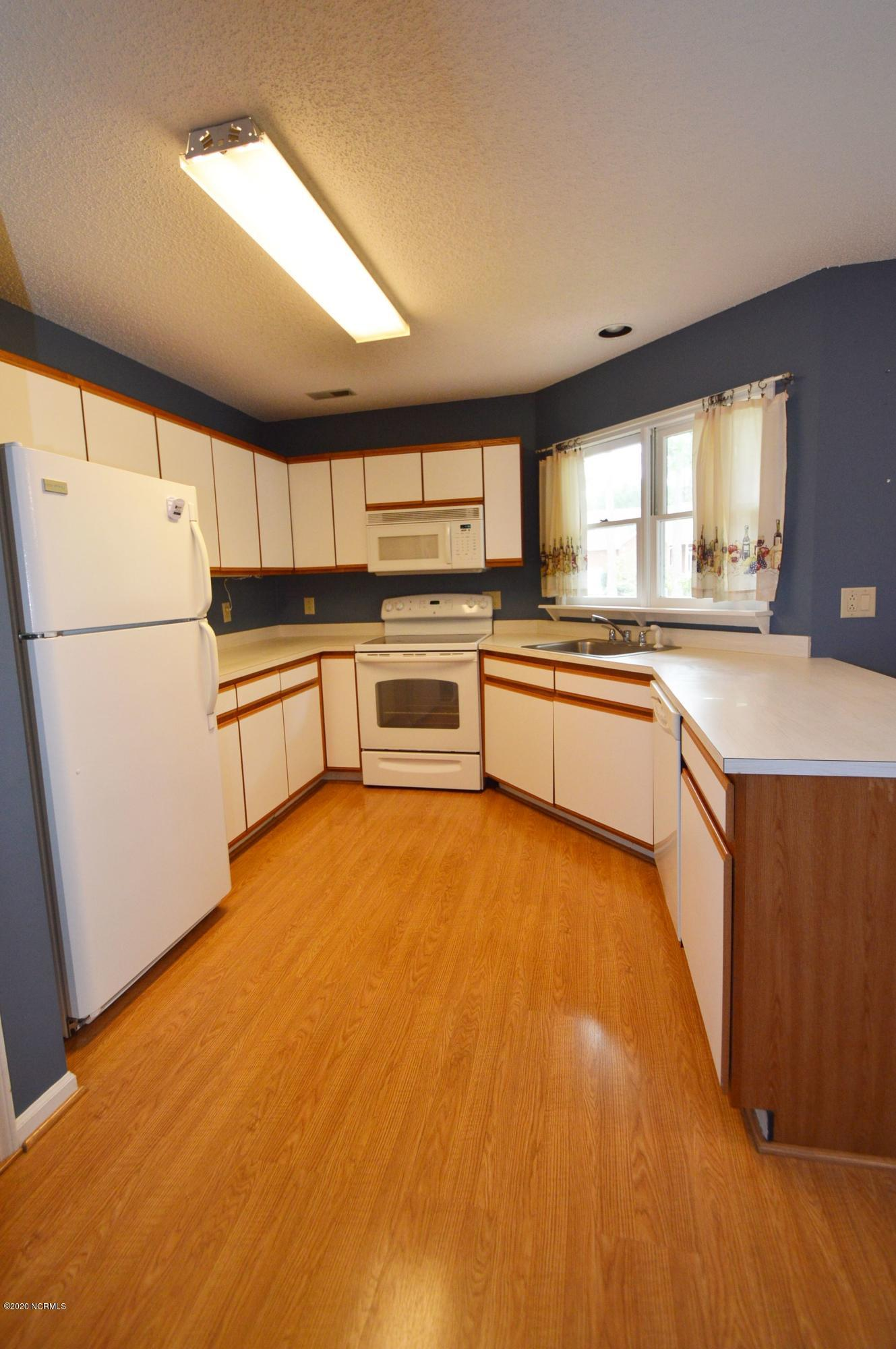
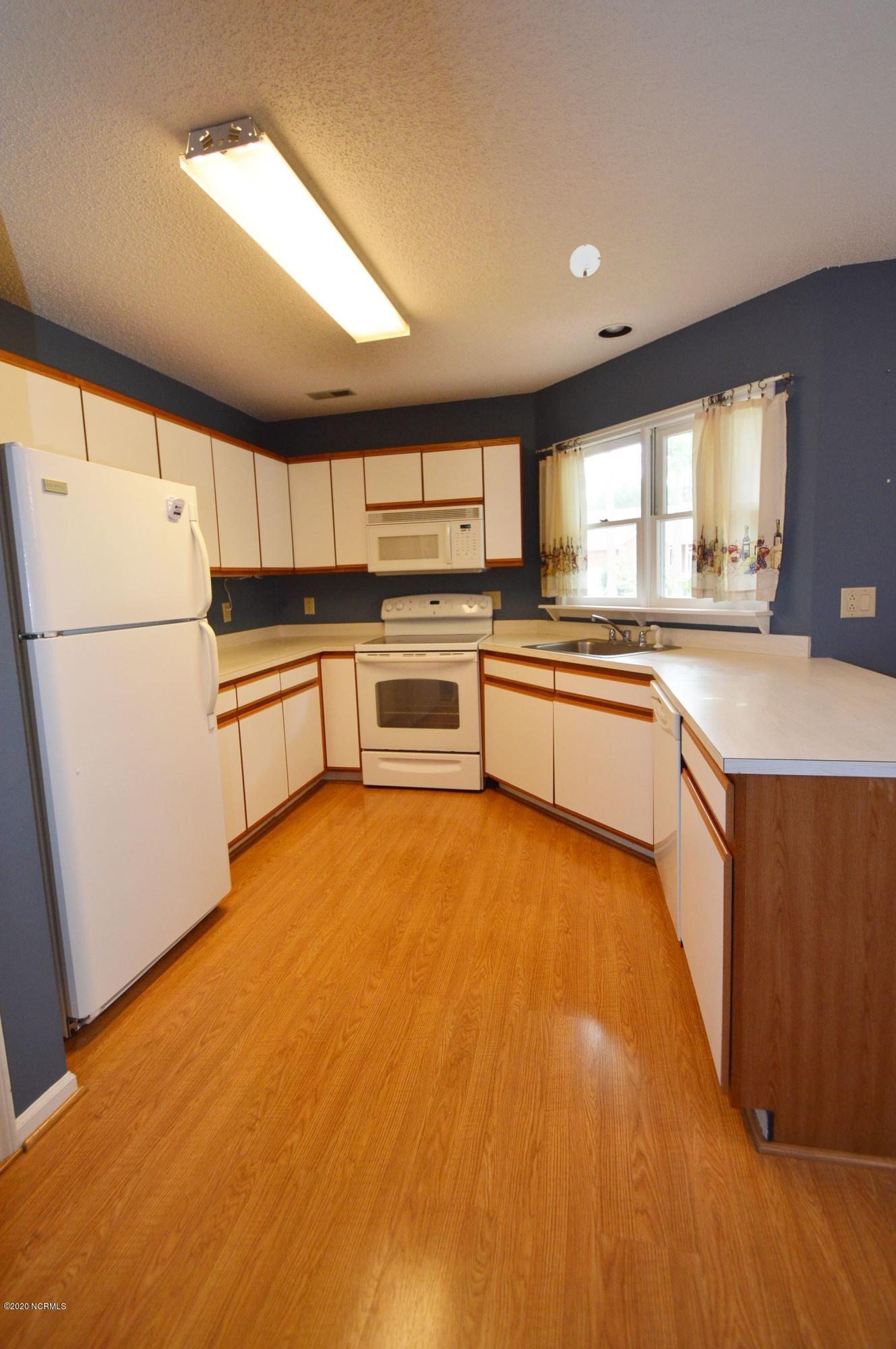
+ smoke detector [569,244,601,279]
